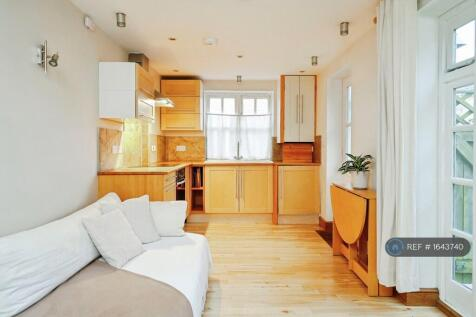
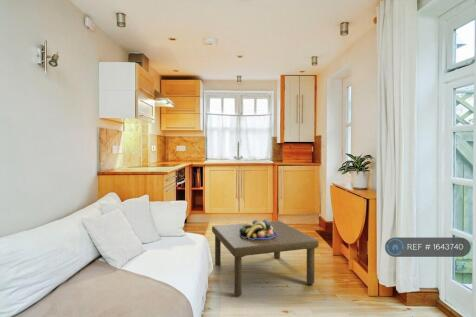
+ fruit bowl [239,219,277,240]
+ coffee table [211,220,320,297]
